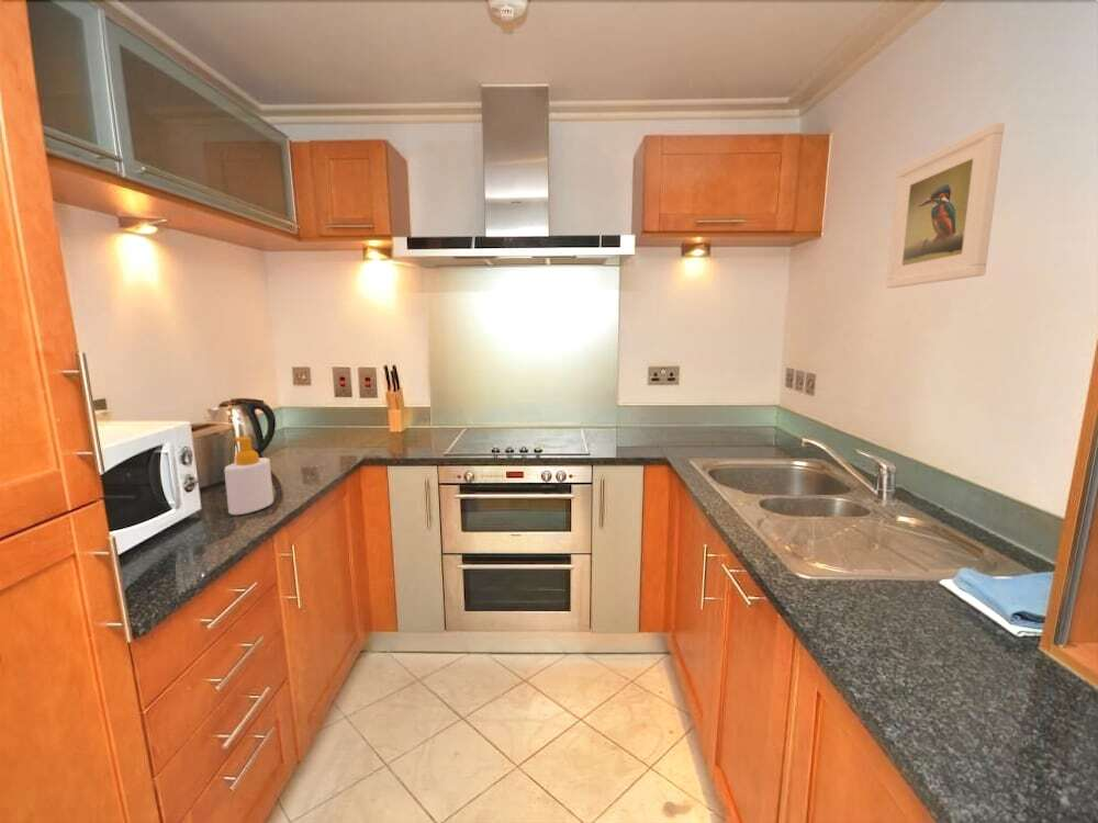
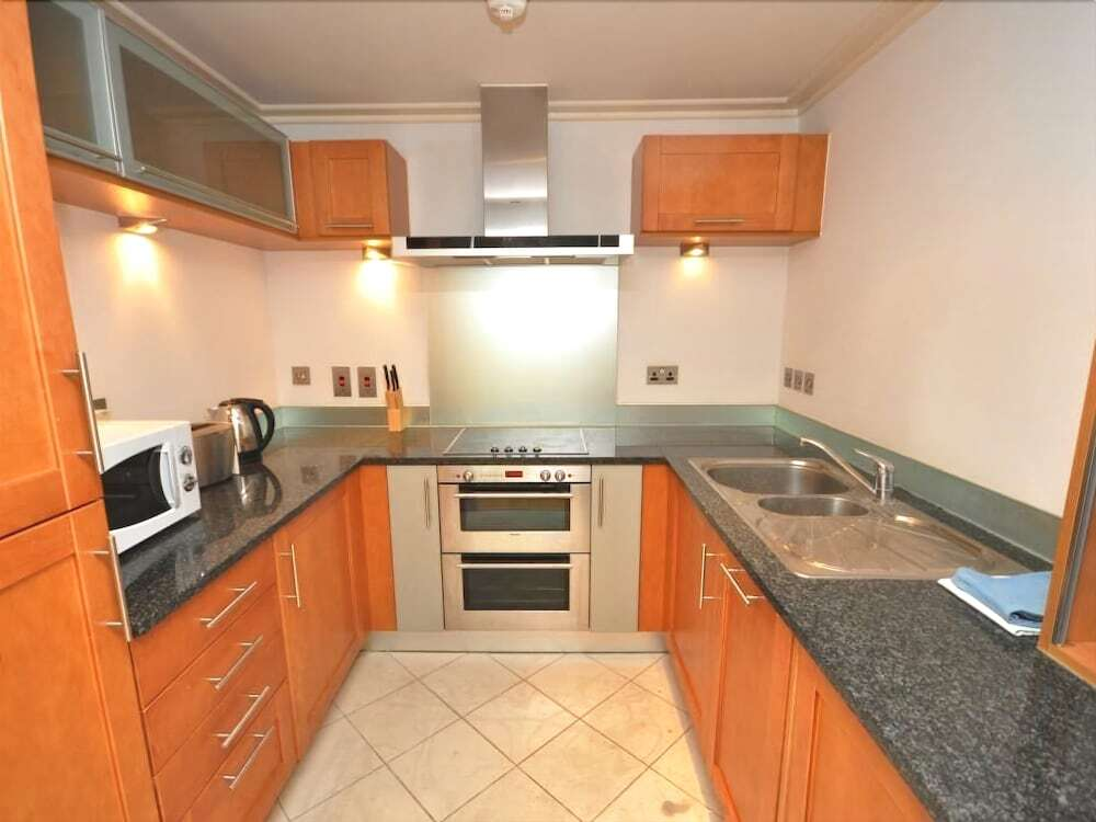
- soap bottle [223,436,274,516]
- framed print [885,122,1006,290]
